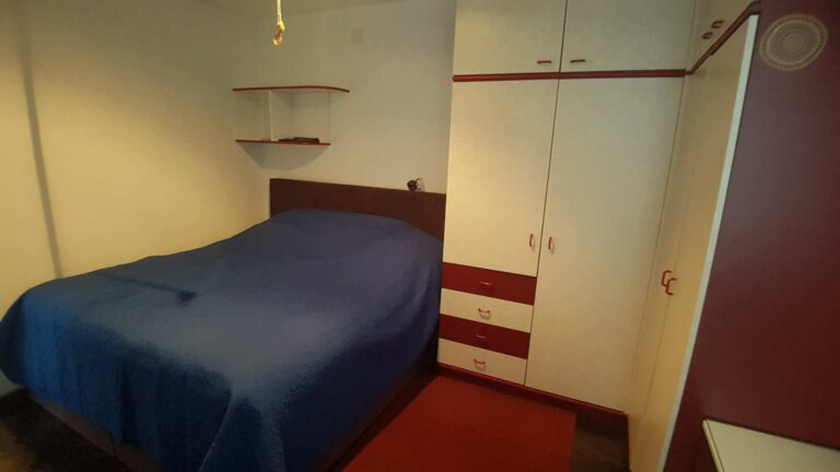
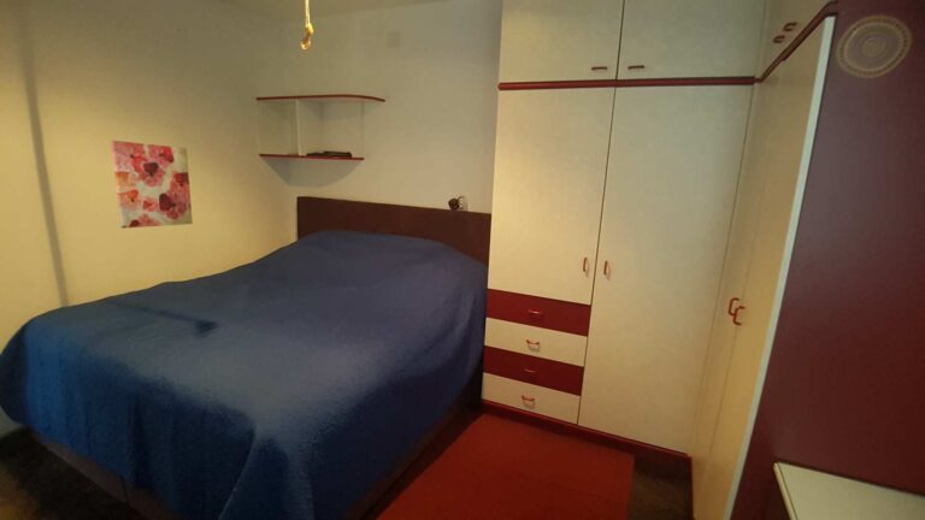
+ wall art [110,140,194,230]
